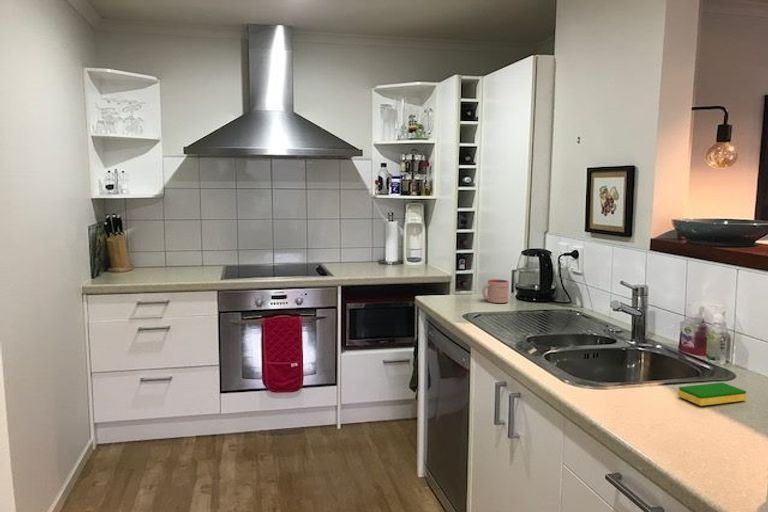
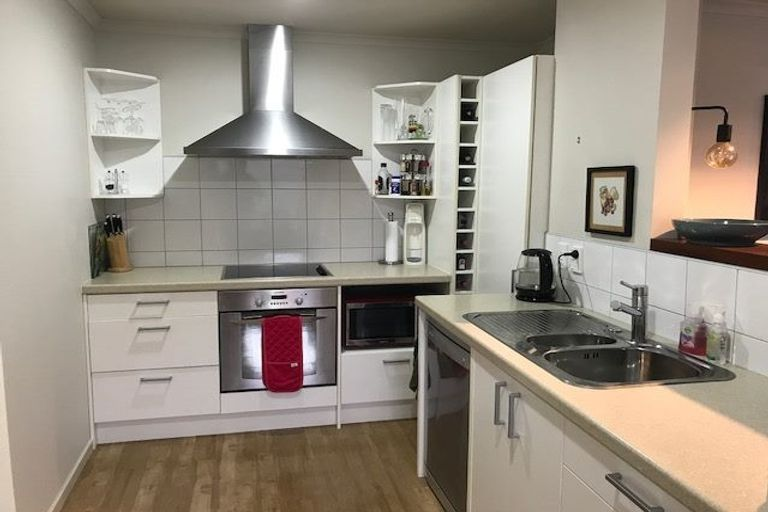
- mug [481,278,510,304]
- dish sponge [677,382,747,407]
